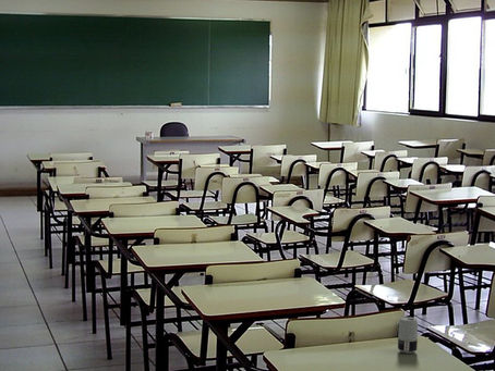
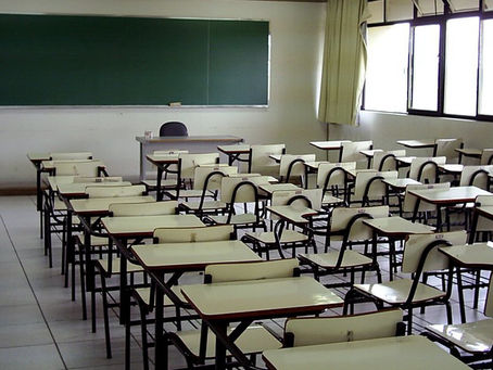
- beverage can [397,313,419,355]
